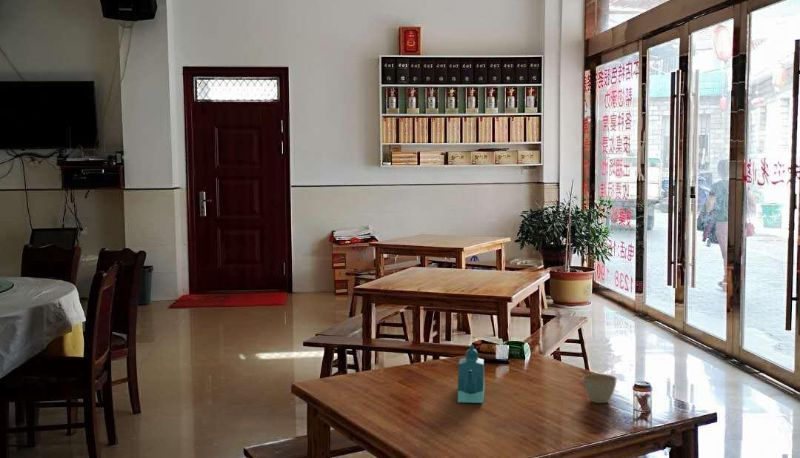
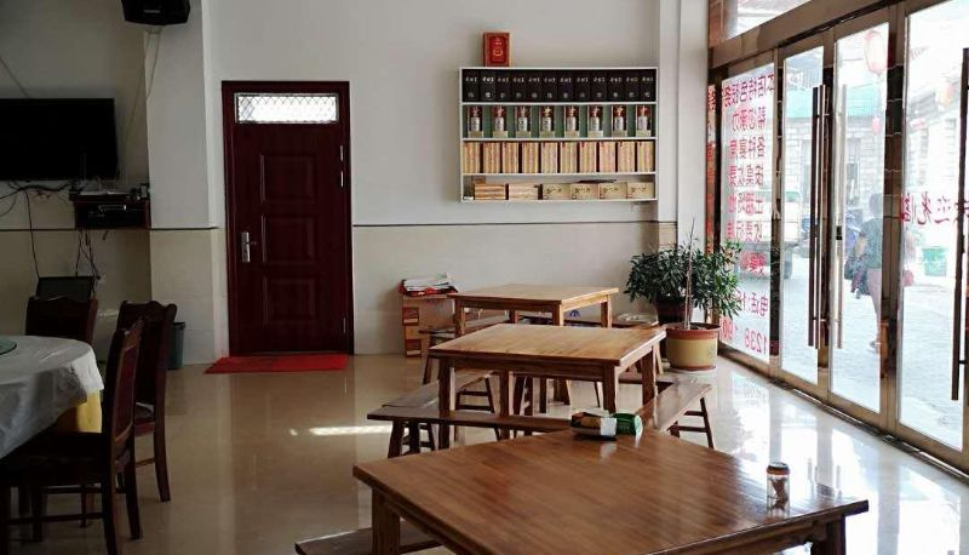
- teapot [457,343,485,404]
- flower pot [582,373,618,404]
